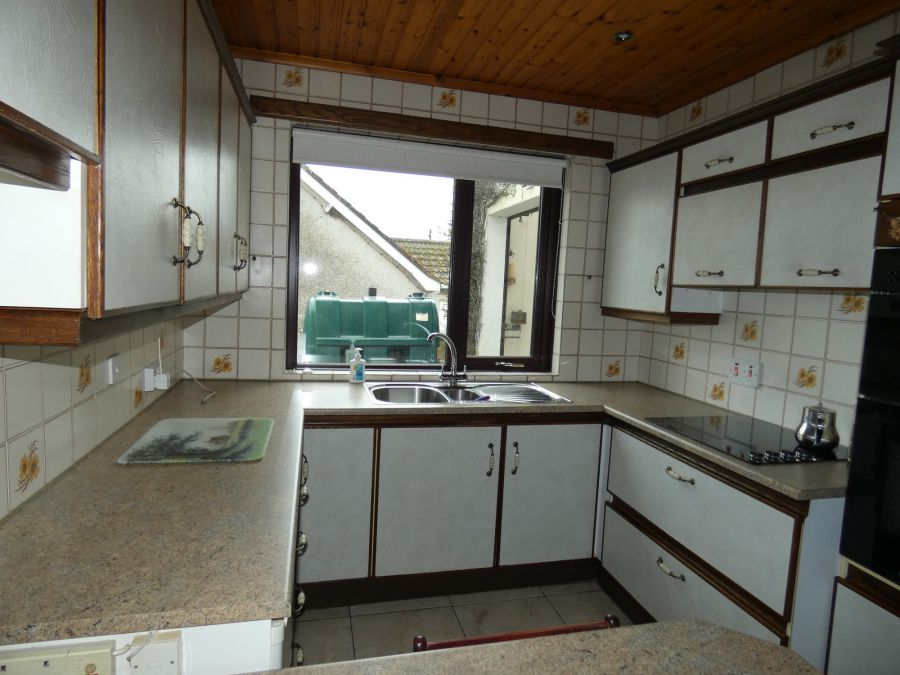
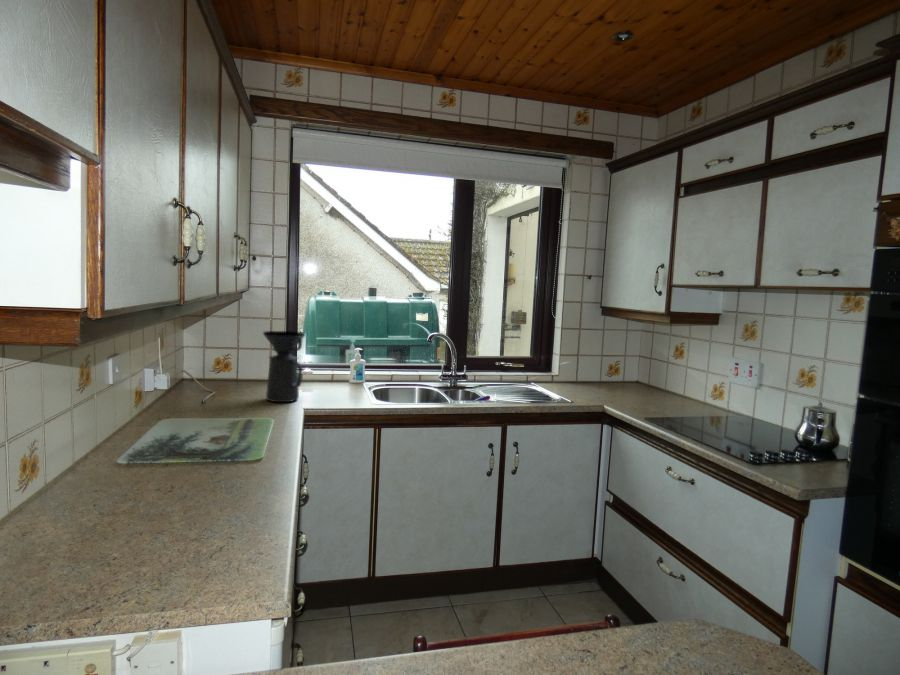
+ coffee maker [262,330,306,403]
